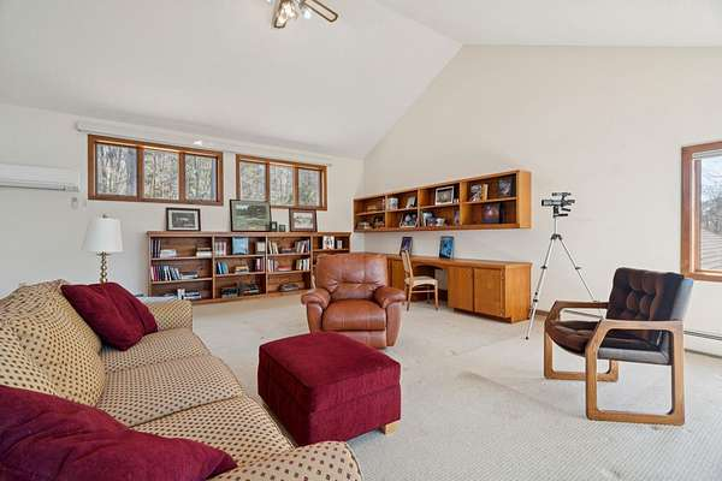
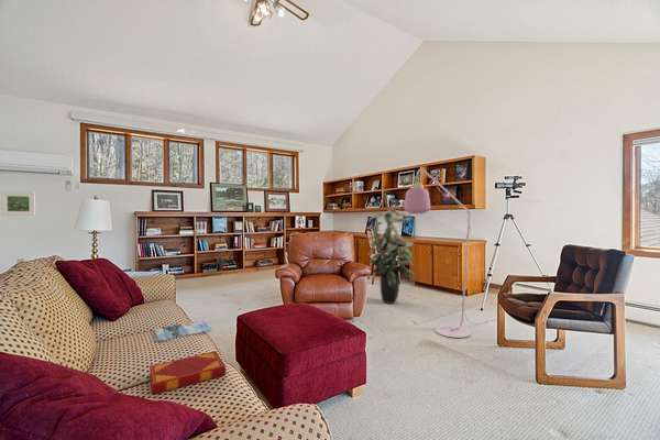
+ magazine [154,319,212,342]
+ indoor plant [366,205,417,305]
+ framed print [0,190,36,217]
+ floor lamp [404,166,496,339]
+ hardback book [148,350,227,396]
